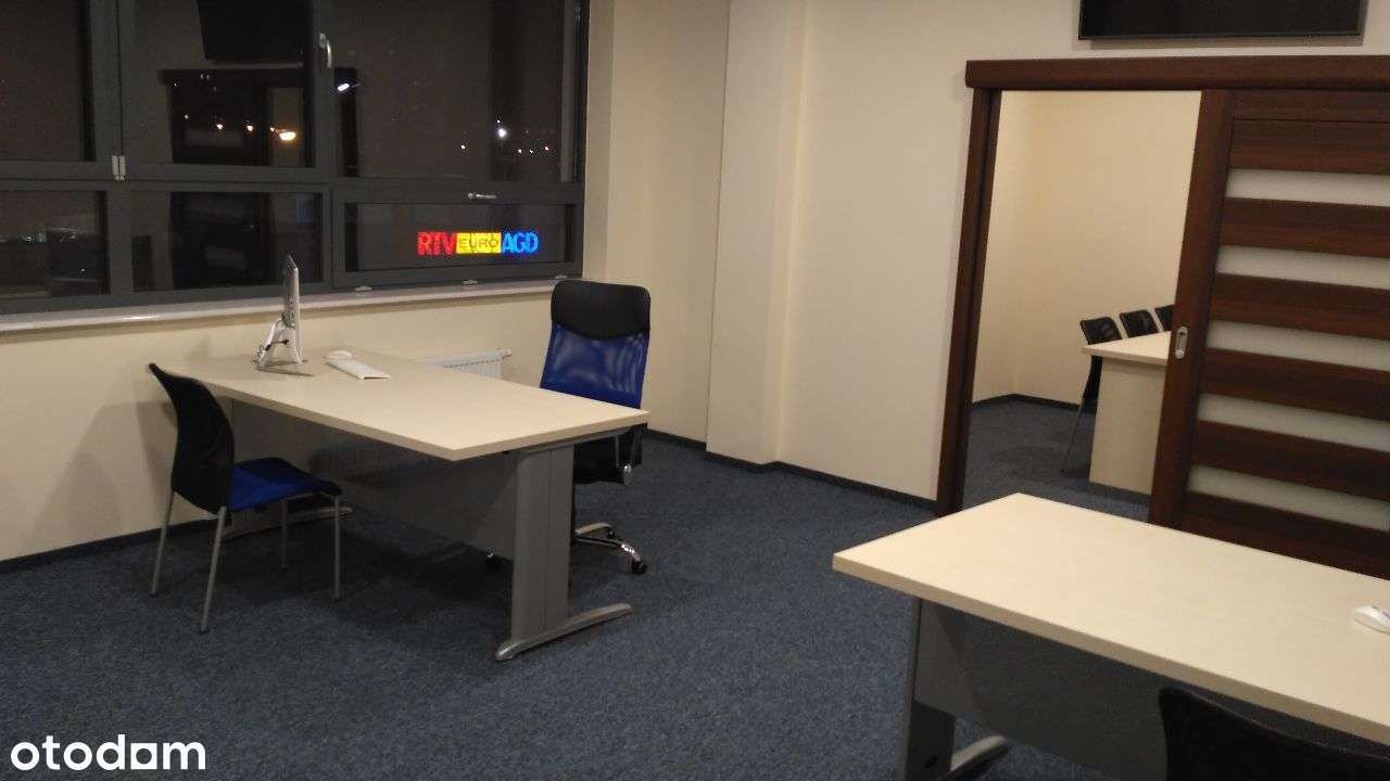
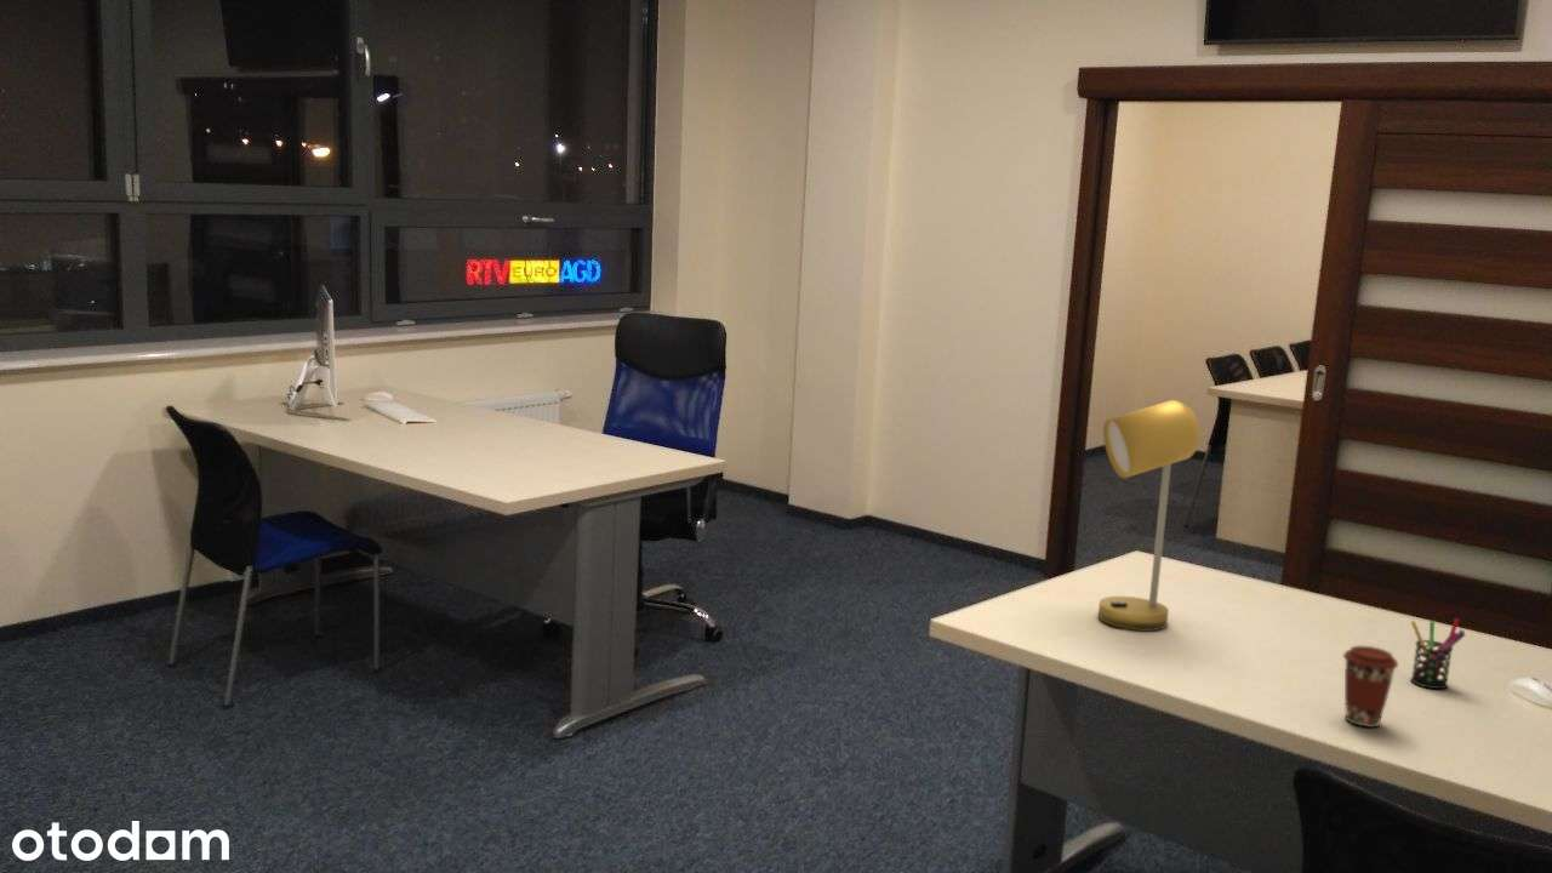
+ desk lamp [1097,399,1202,632]
+ coffee cup [1342,645,1399,729]
+ pen holder [1409,617,1467,690]
